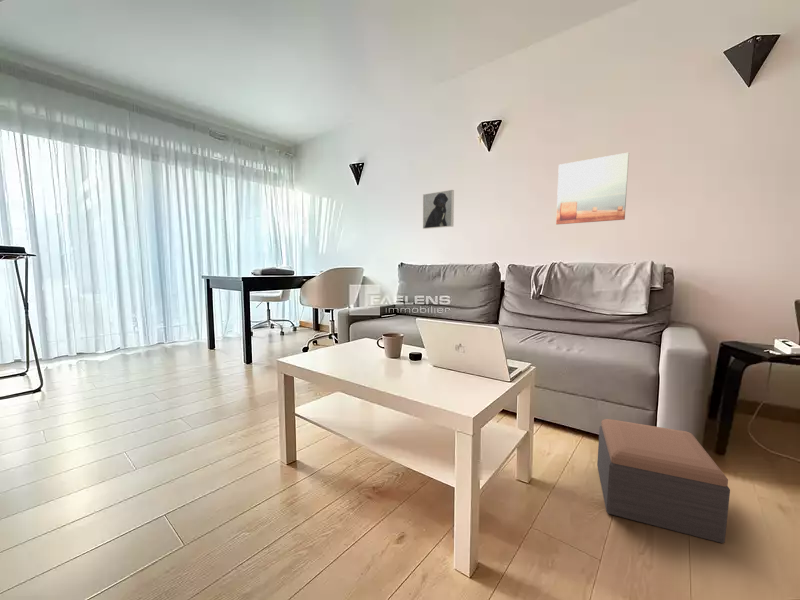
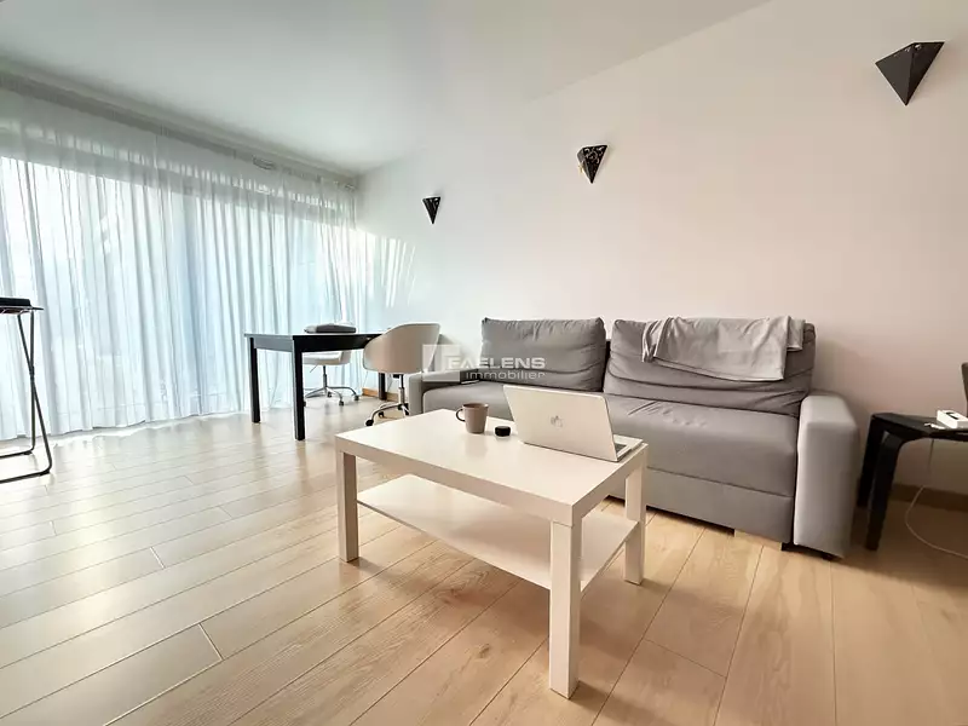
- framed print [422,189,455,230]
- wall art [555,152,630,225]
- footstool [596,418,731,544]
